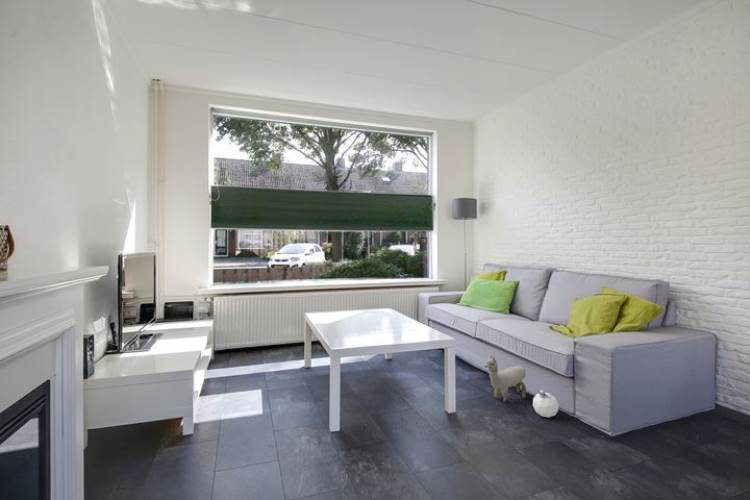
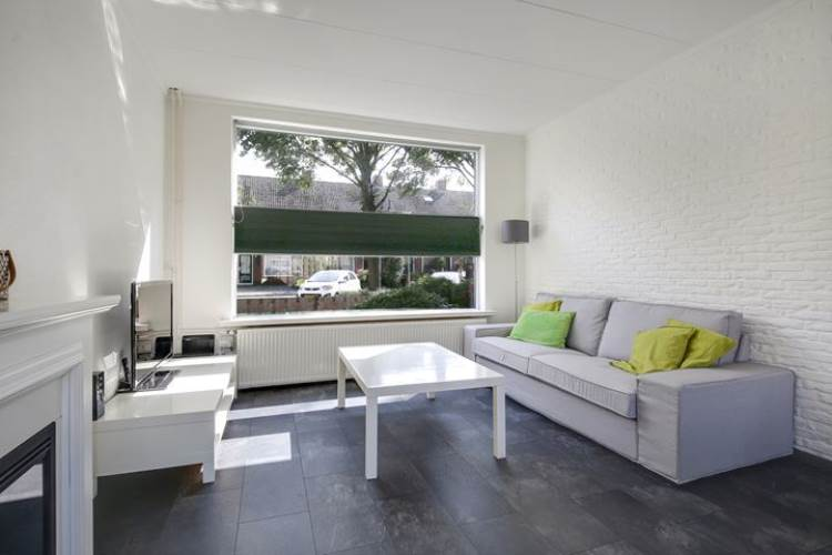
- decorative ball [532,389,559,419]
- plush toy [484,355,527,403]
